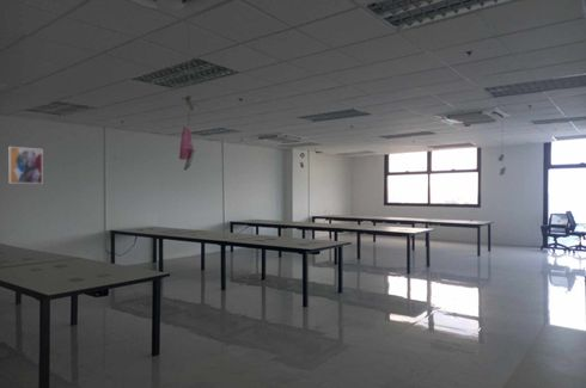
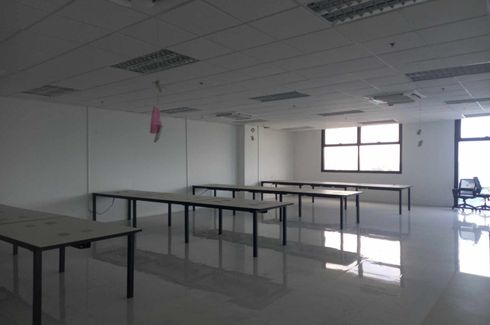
- wall art [8,146,44,185]
